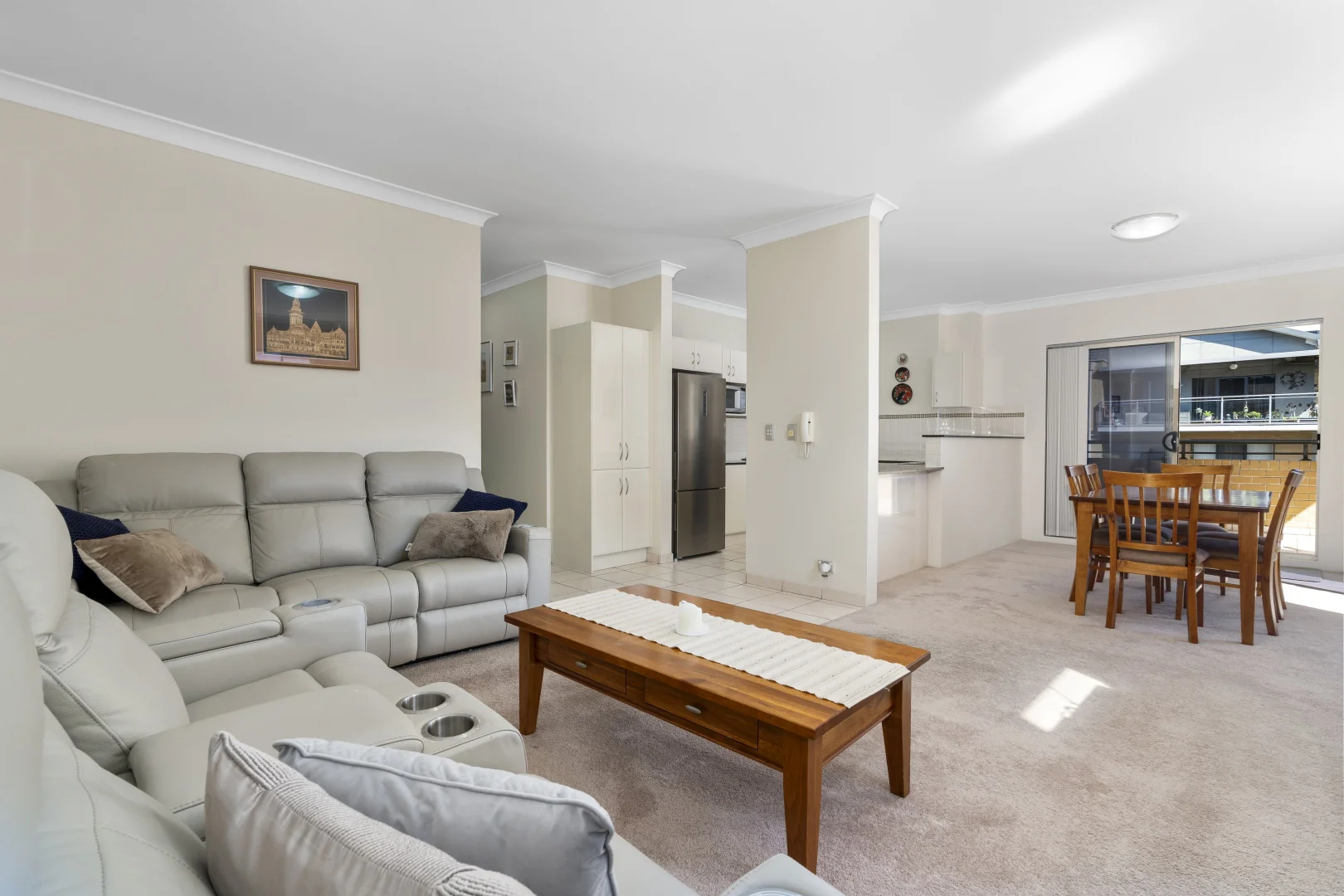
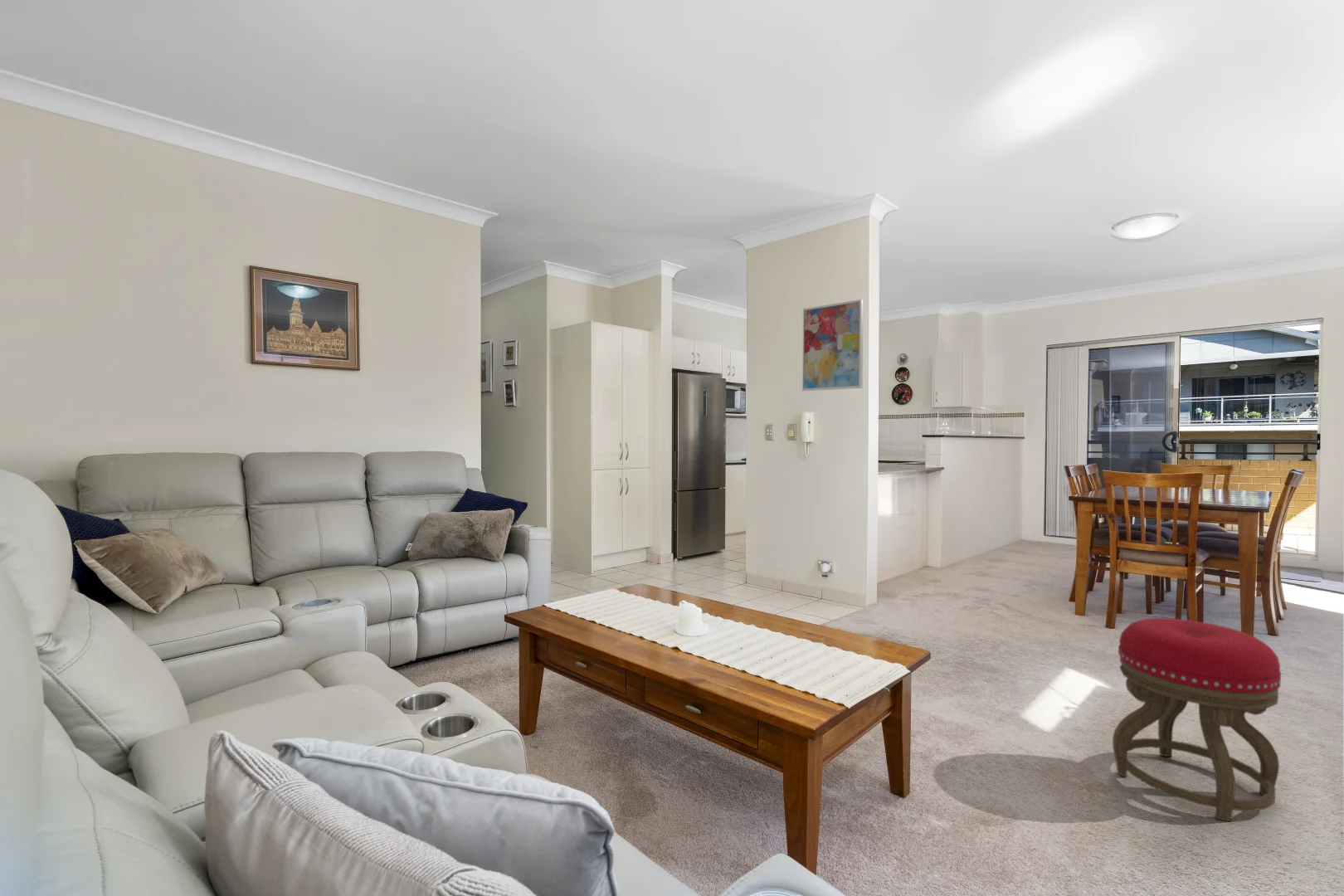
+ wall art [801,299,864,392]
+ stool [1112,617,1282,822]
